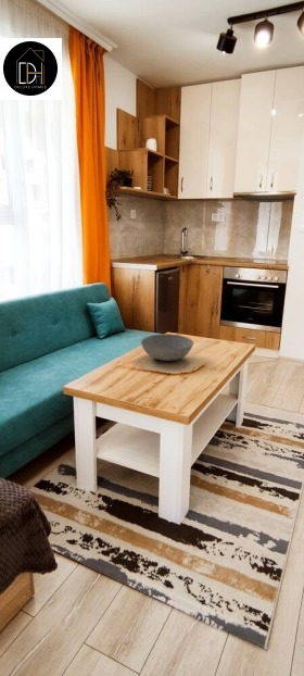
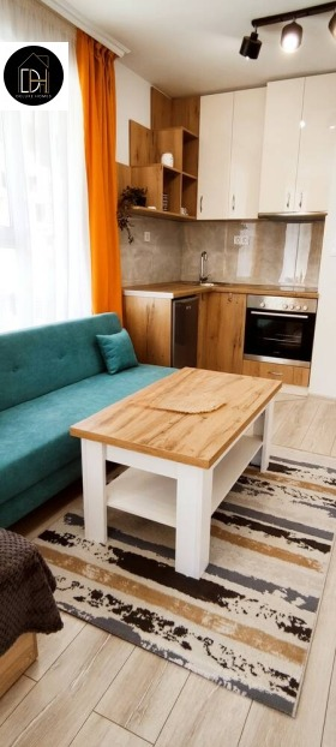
- bowl [140,333,194,362]
